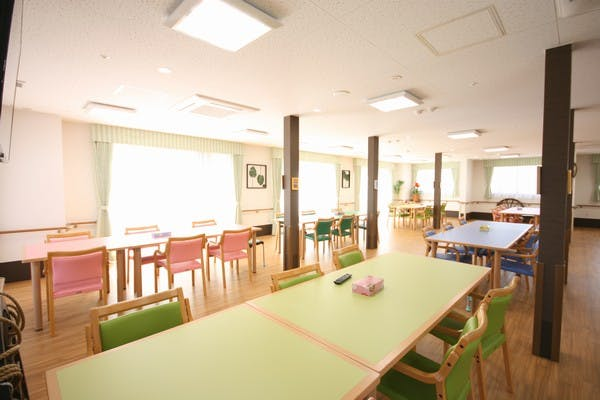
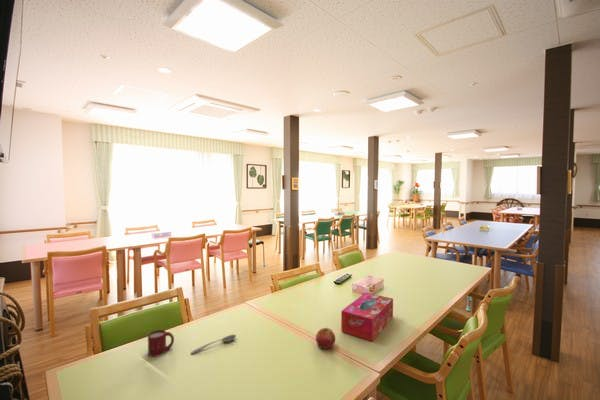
+ apple [315,326,336,350]
+ tissue box [340,292,394,342]
+ soupspoon [190,334,237,355]
+ cup [147,329,175,358]
